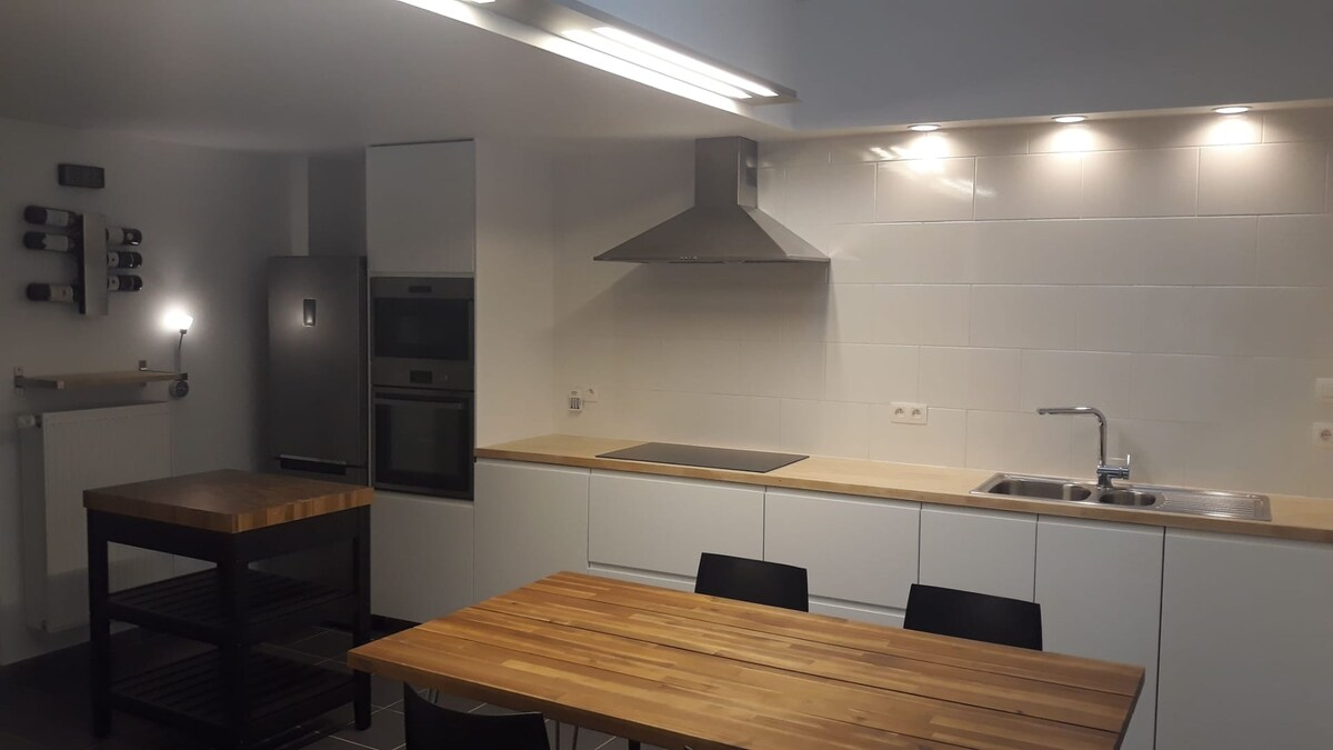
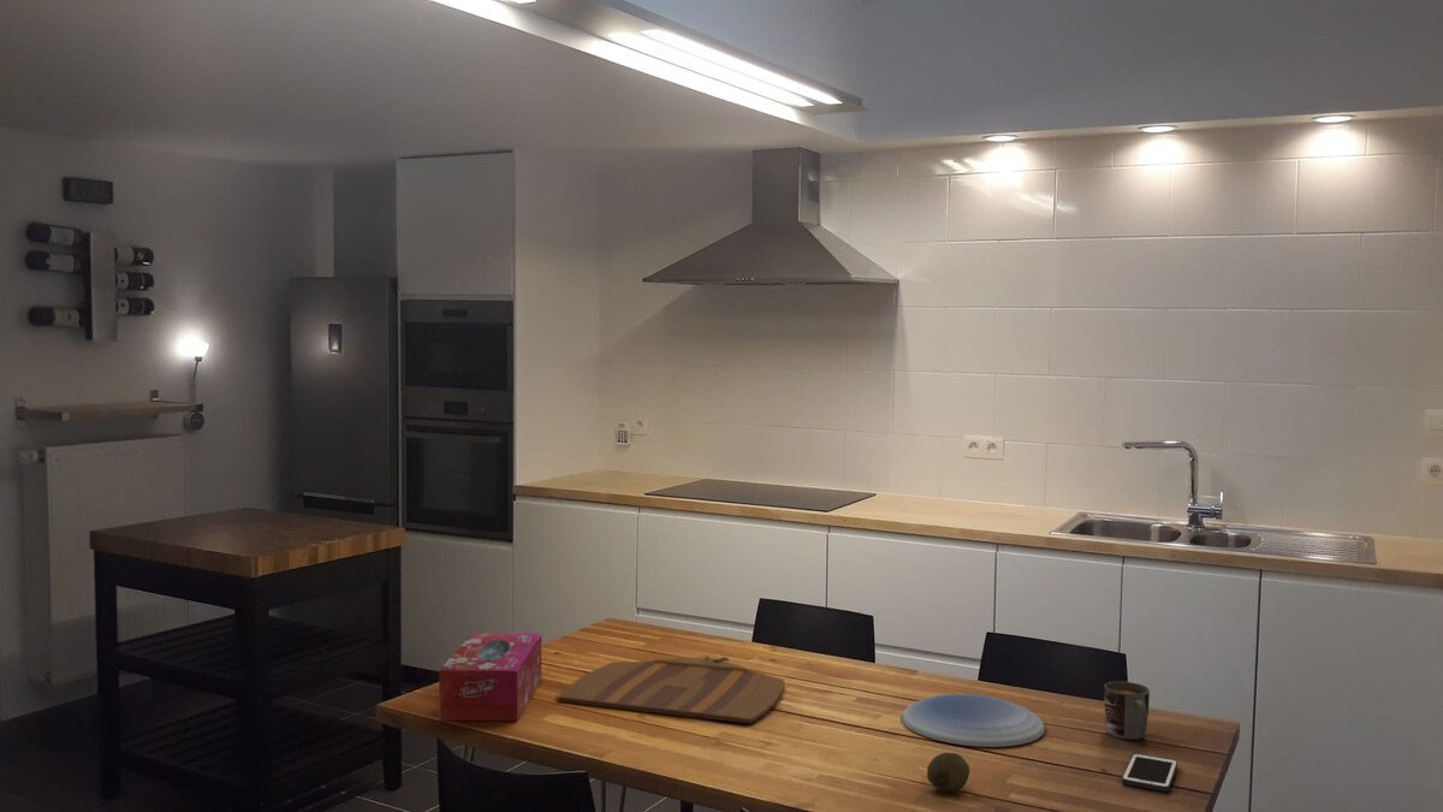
+ tissue box [438,632,542,722]
+ plate [901,693,1046,748]
+ cutting board [557,656,785,725]
+ cell phone [1121,752,1178,793]
+ mug [1103,681,1151,741]
+ fruit [926,752,970,794]
